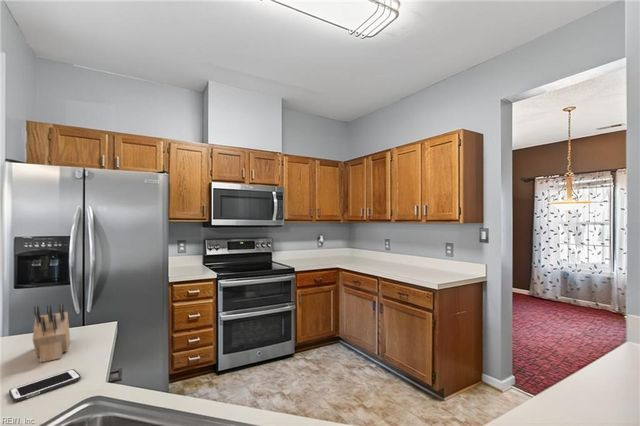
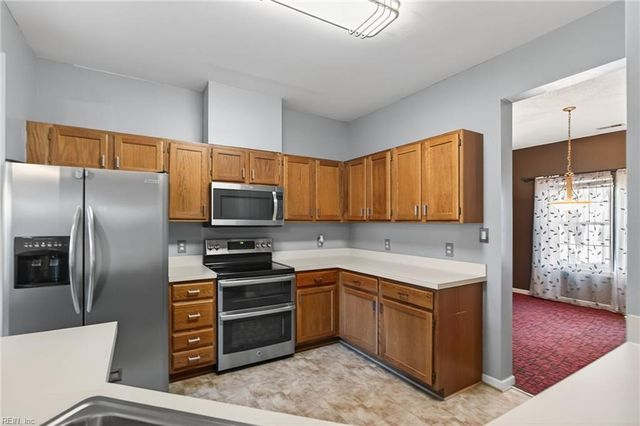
- knife block [31,303,71,364]
- cell phone [8,368,82,403]
